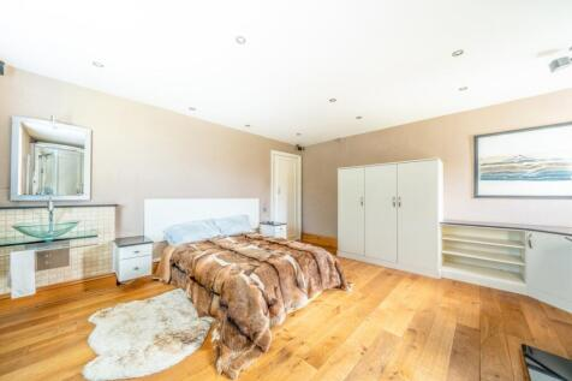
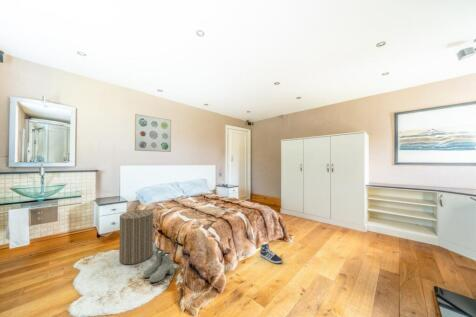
+ boots [143,249,174,283]
+ laundry hamper [118,206,154,266]
+ wall art [134,113,172,153]
+ sneaker [259,242,283,264]
